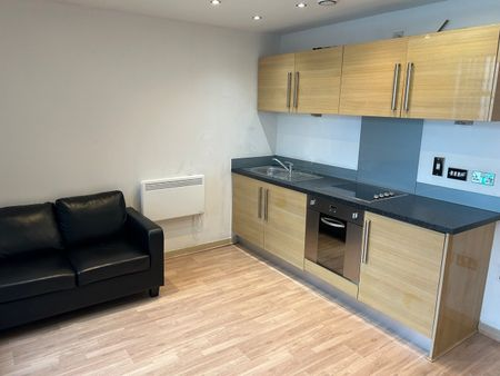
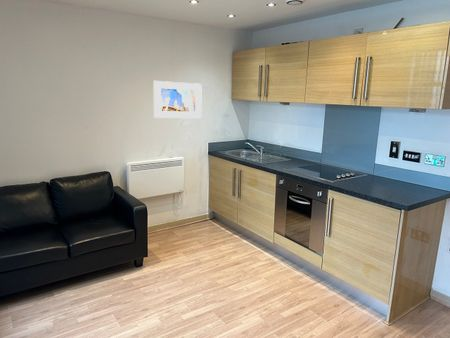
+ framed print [153,80,203,119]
